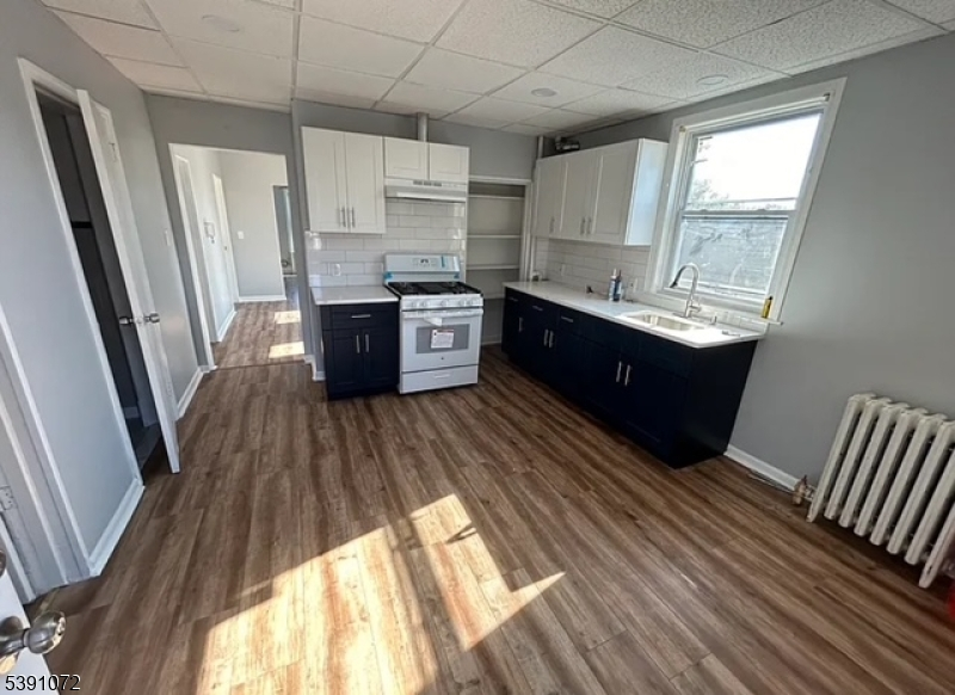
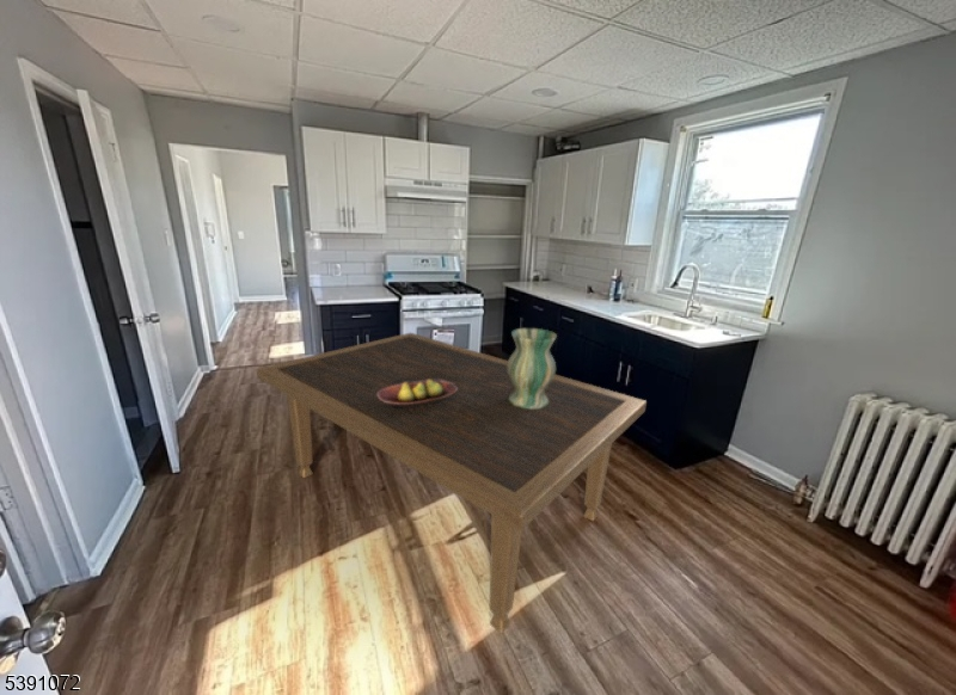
+ dining table [256,332,648,635]
+ fruit bowl [376,380,458,408]
+ vase [507,327,558,408]
